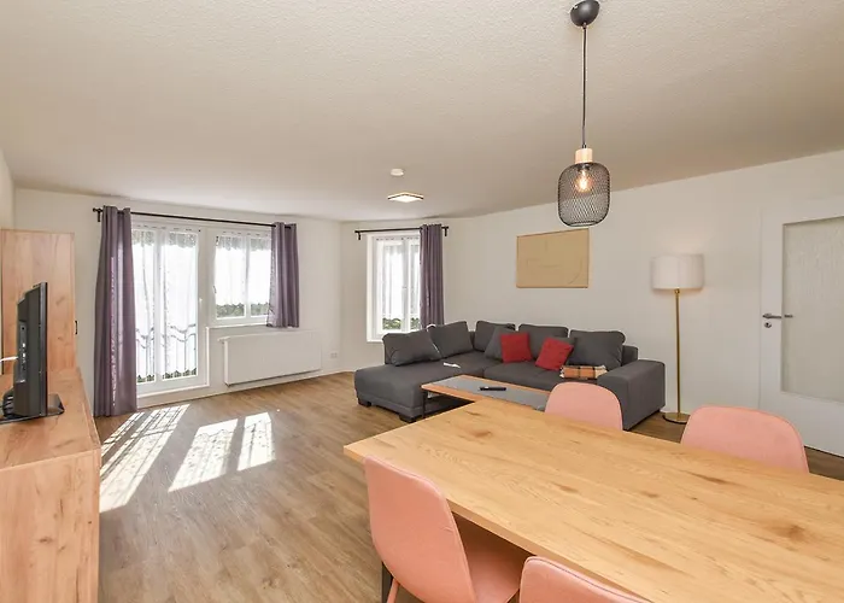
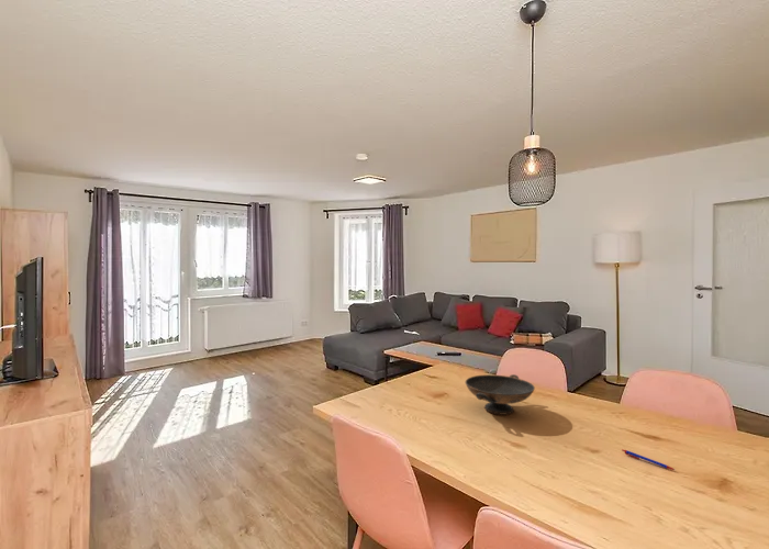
+ pen [621,448,676,471]
+ decorative bowl [465,373,536,416]
